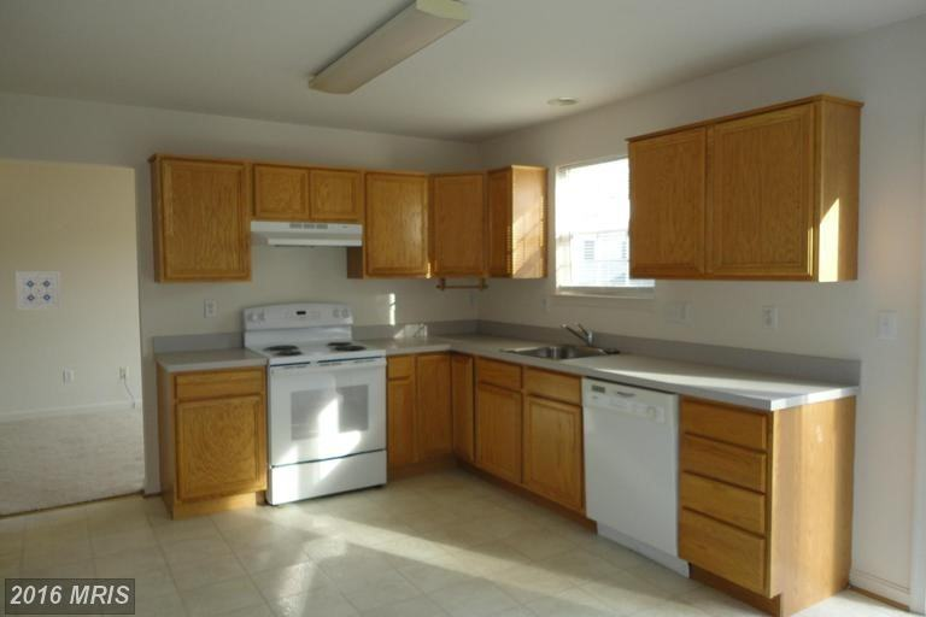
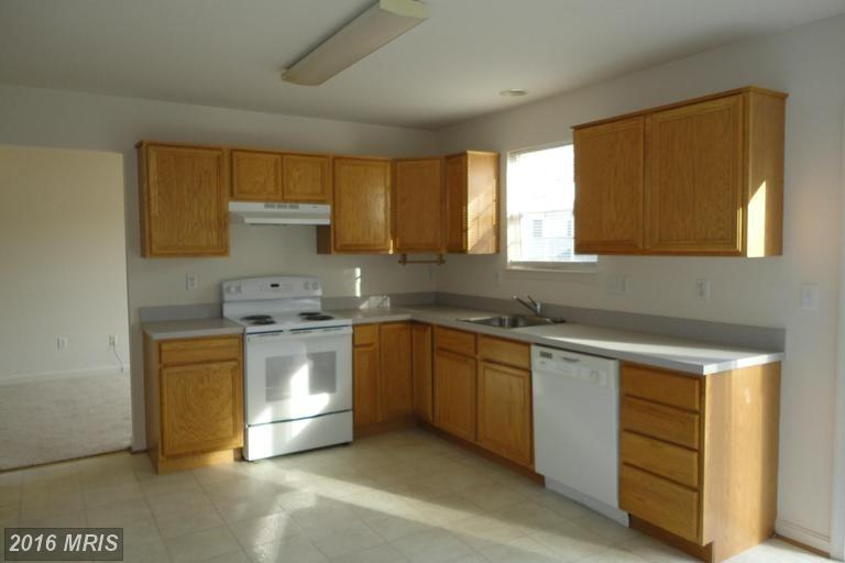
- wall art [14,270,63,311]
